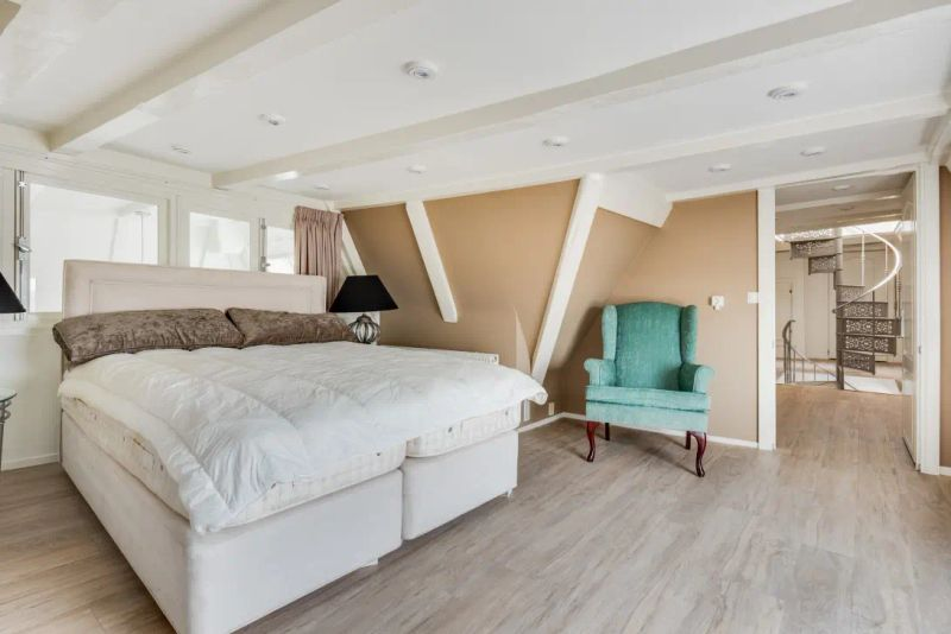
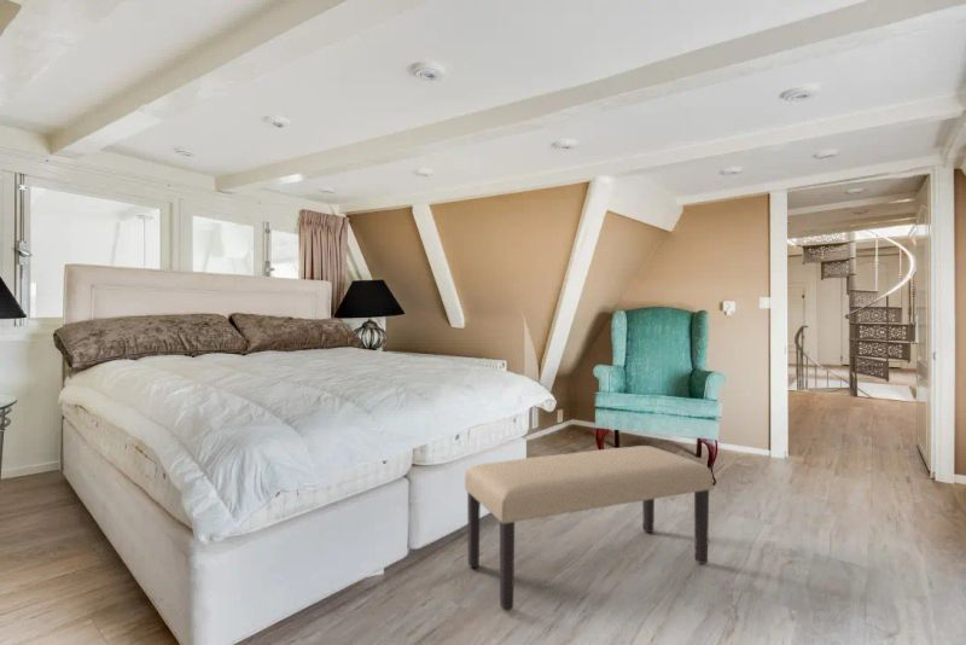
+ bench [464,444,714,612]
